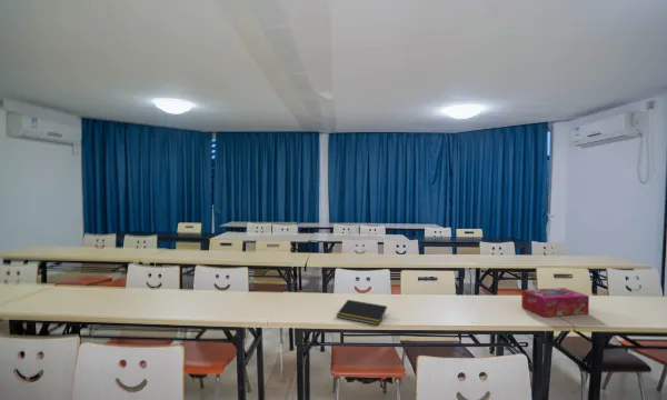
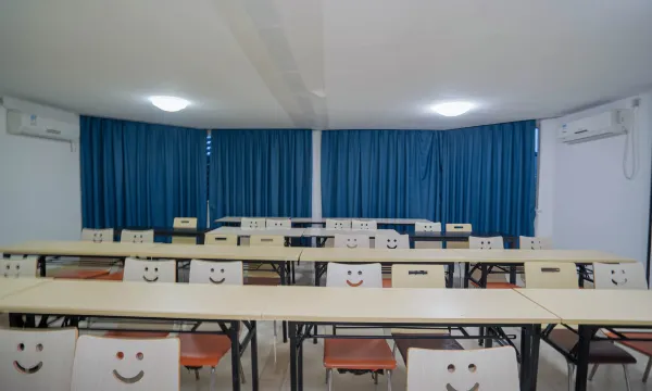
- tissue box [520,287,590,318]
- notepad [335,299,388,327]
